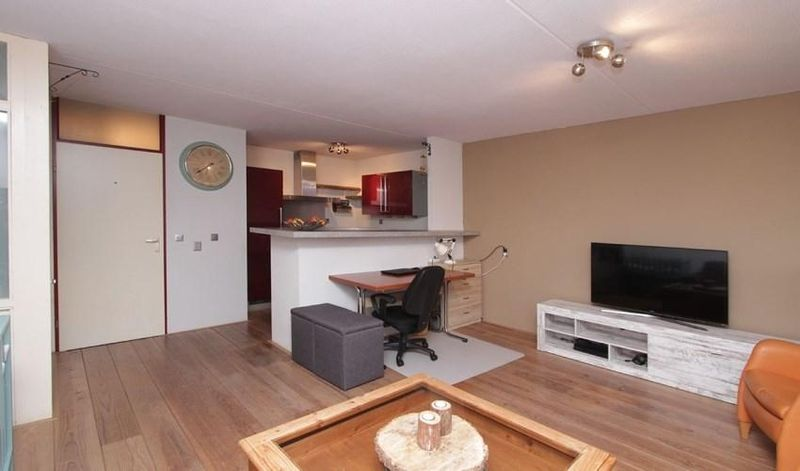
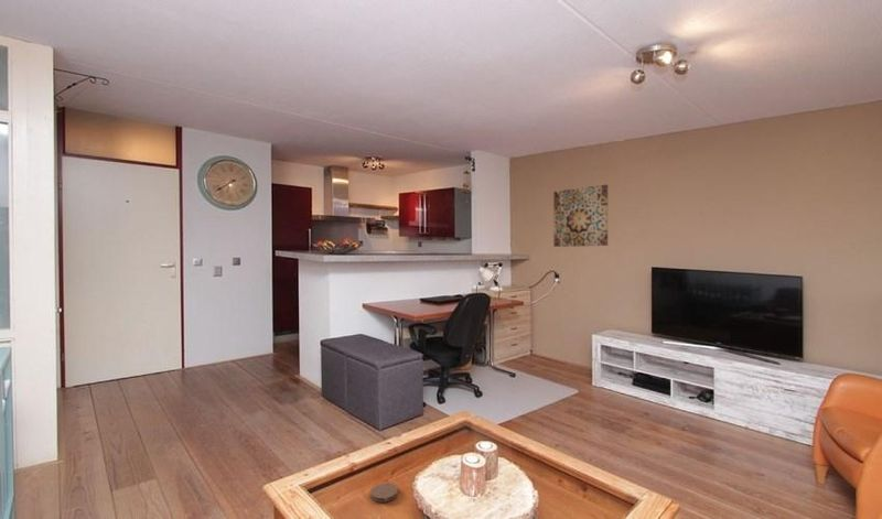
+ coaster [369,483,399,504]
+ wall art [552,184,609,248]
